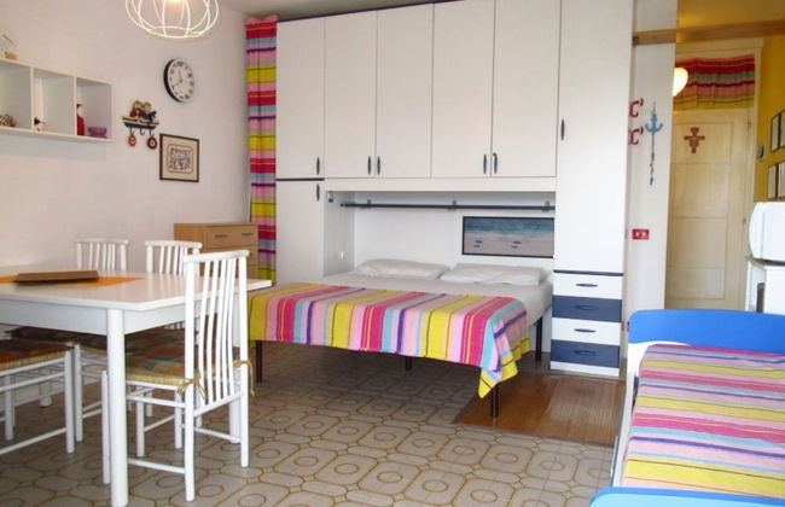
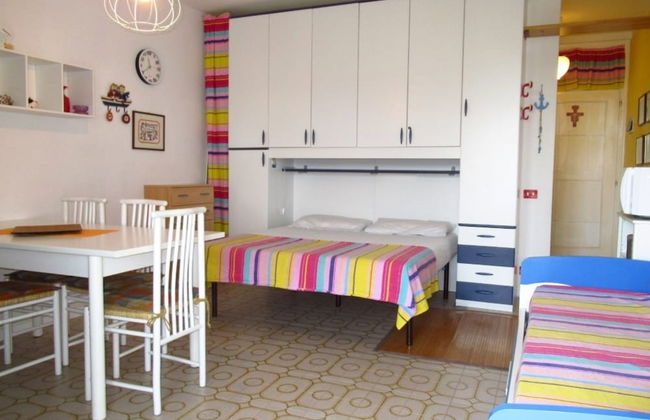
- wall art [460,215,556,260]
